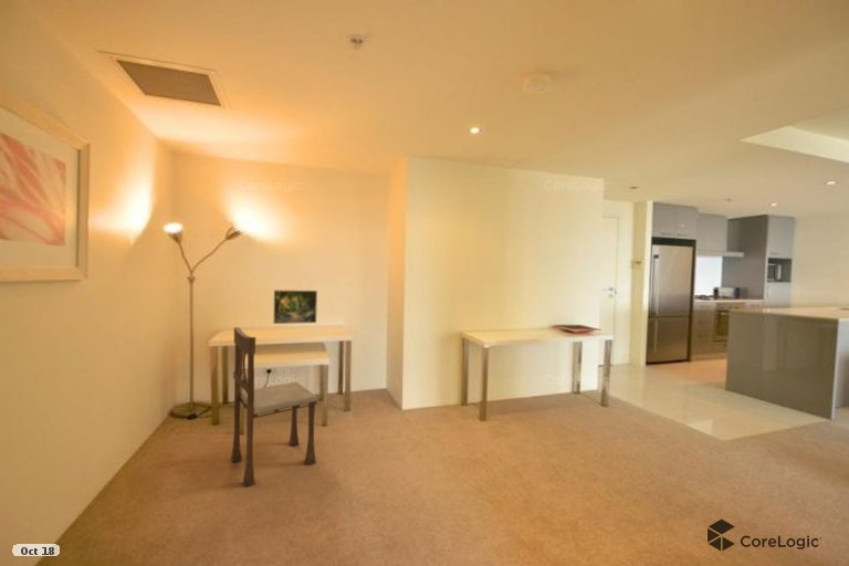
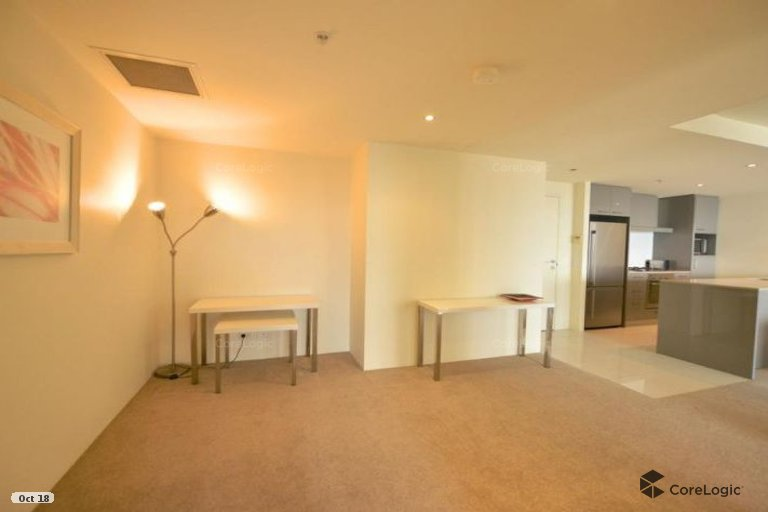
- dining chair [230,326,318,489]
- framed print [273,290,318,325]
